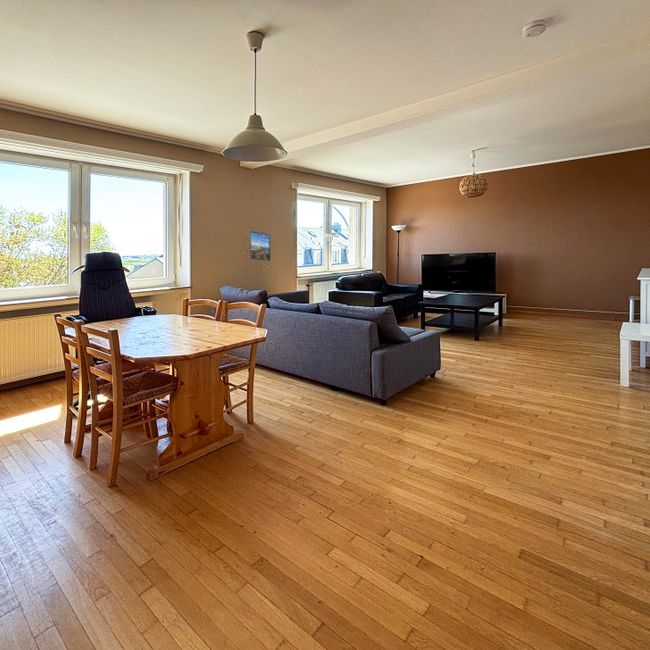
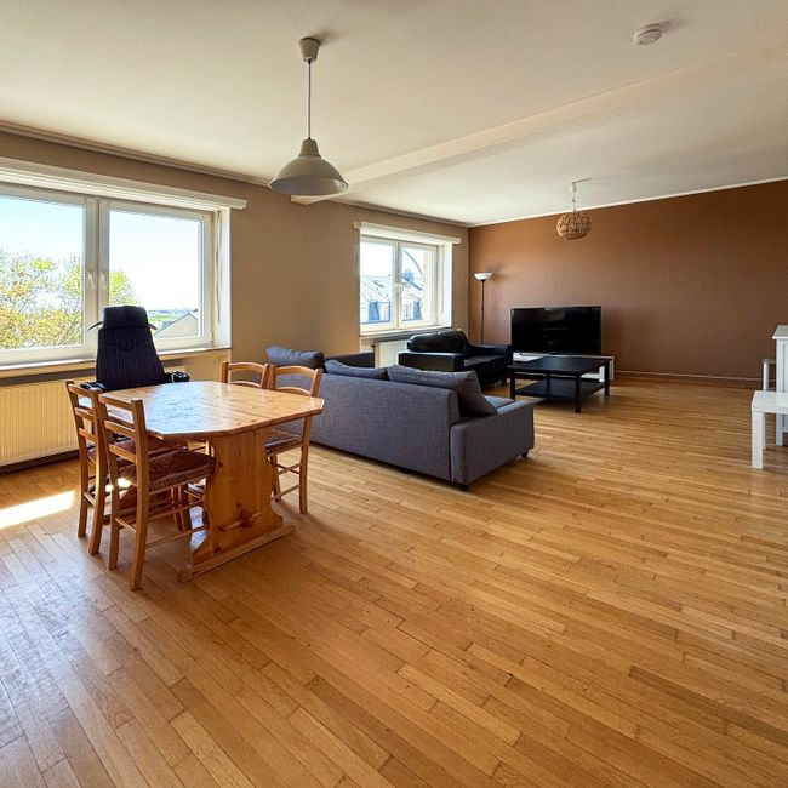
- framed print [248,230,271,262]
